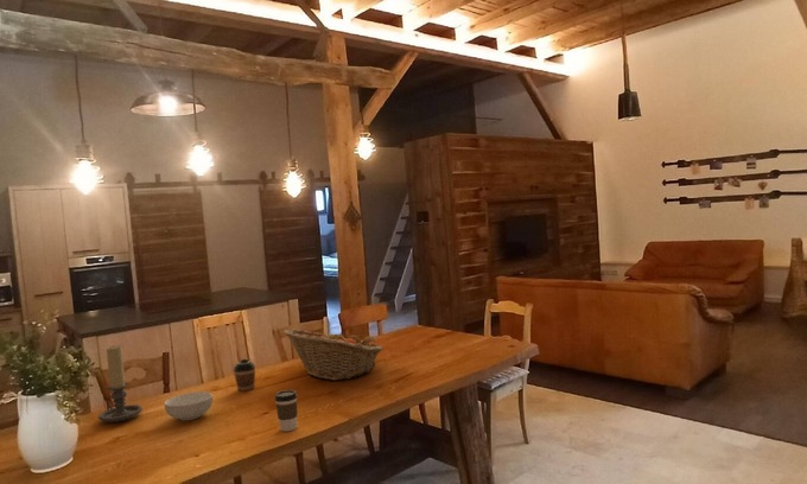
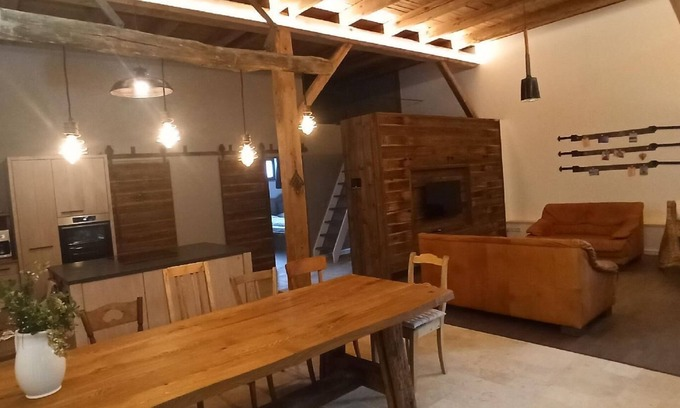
- fruit basket [282,327,383,382]
- coffee cup [274,389,299,432]
- candle holder [97,345,144,424]
- cereal bowl [164,390,214,421]
- coffee cup [233,358,256,391]
